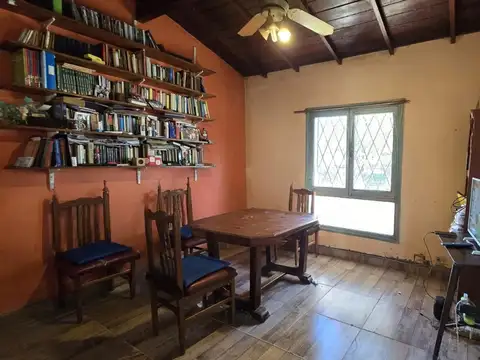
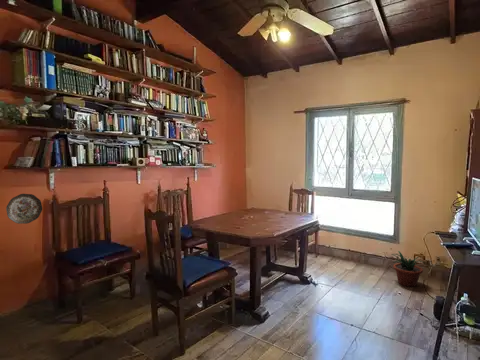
+ potted plant [391,250,425,288]
+ decorative plate [5,193,43,225]
